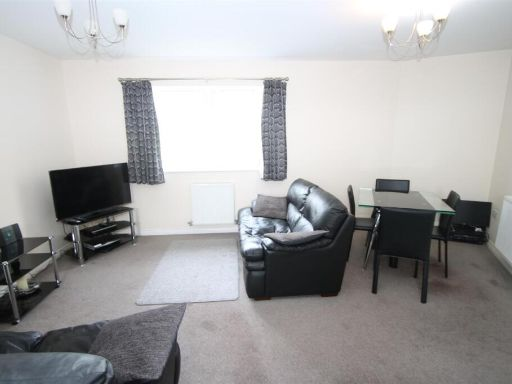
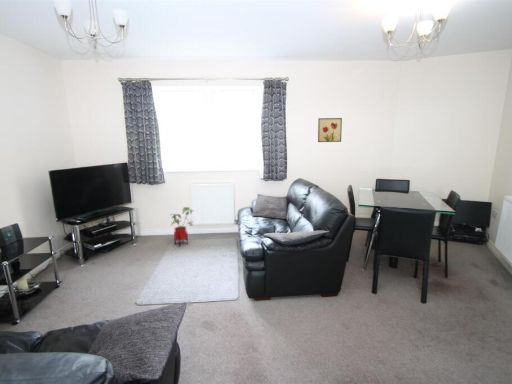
+ house plant [169,206,194,247]
+ wall art [317,117,343,143]
